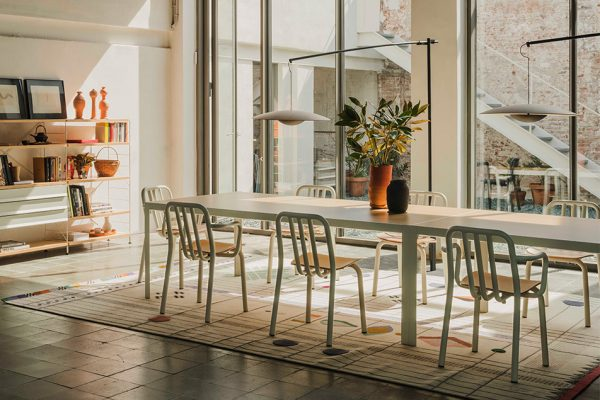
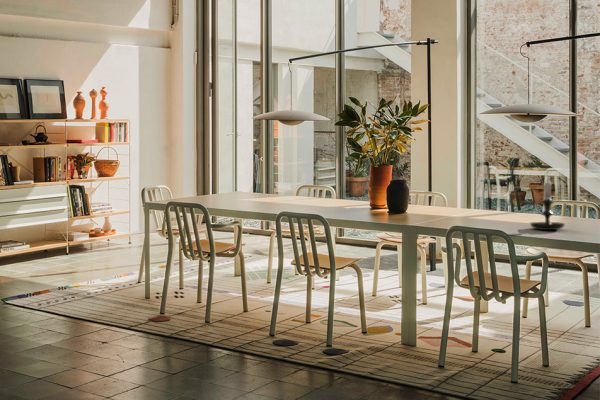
+ candle holder [529,178,566,231]
